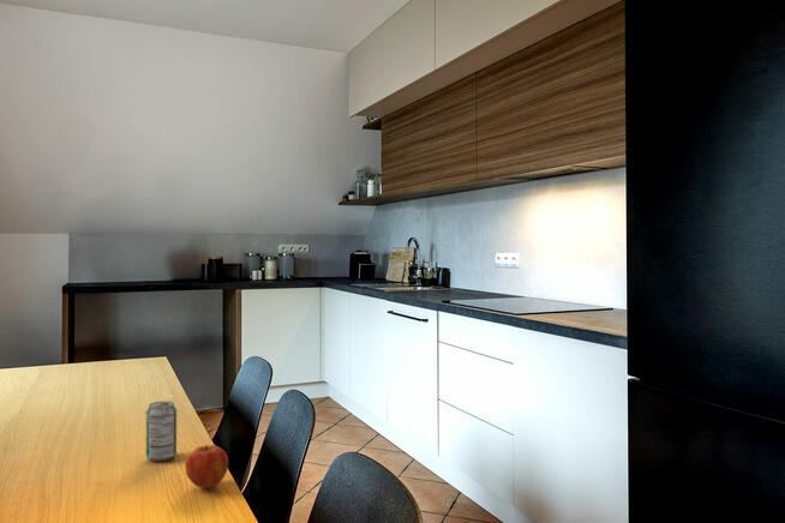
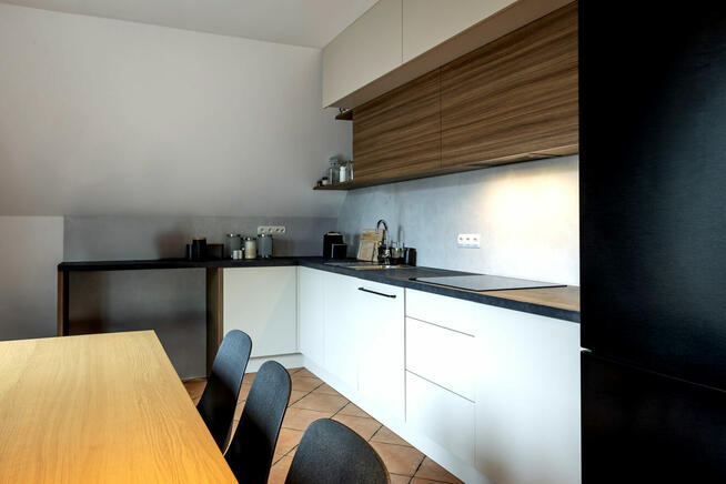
- apple [185,444,229,489]
- beverage can [145,399,178,462]
